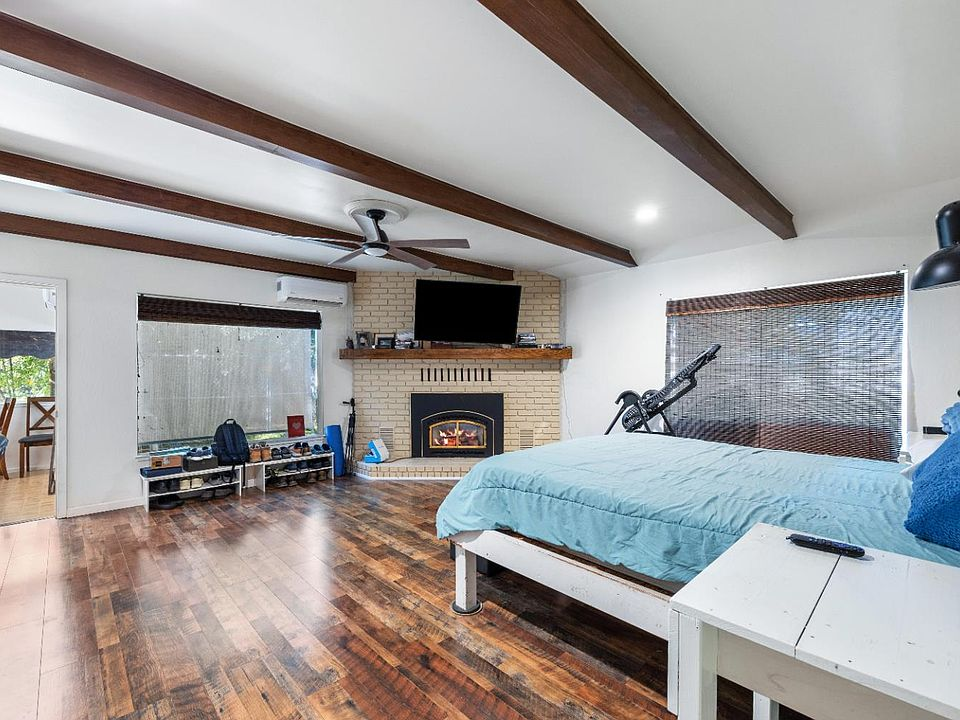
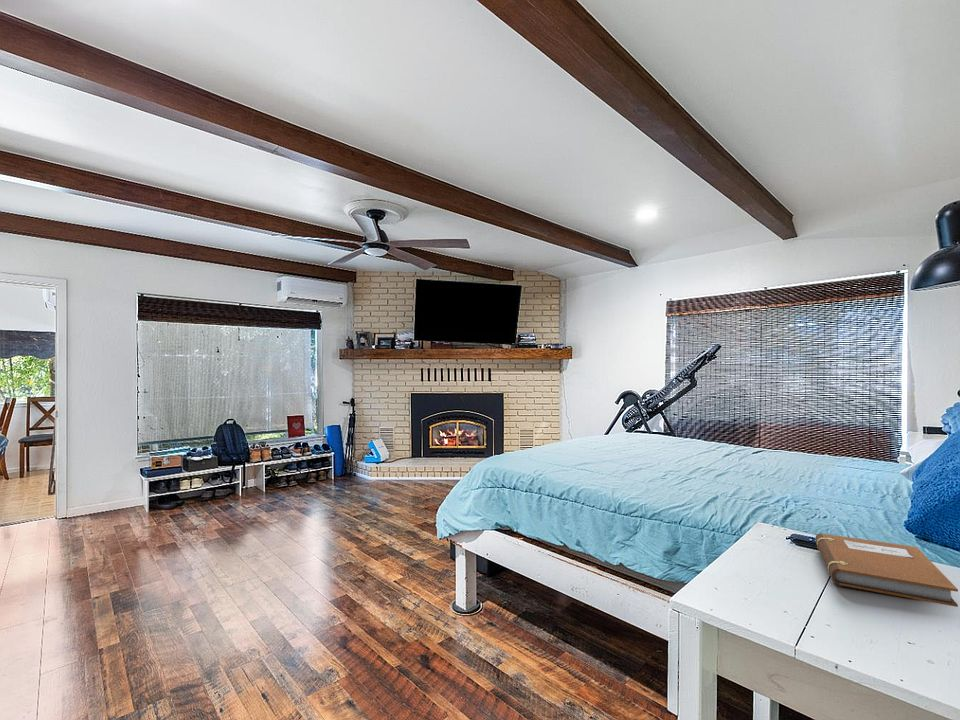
+ notebook [814,532,959,608]
